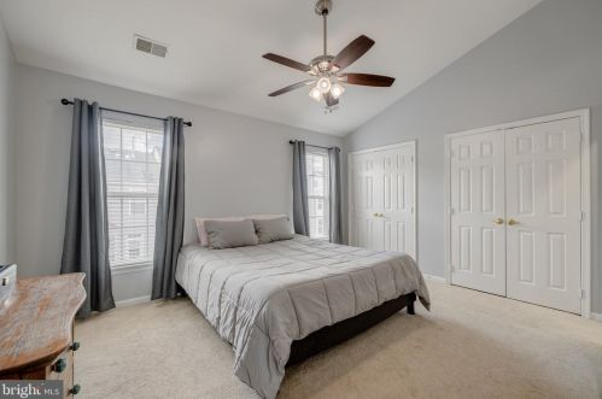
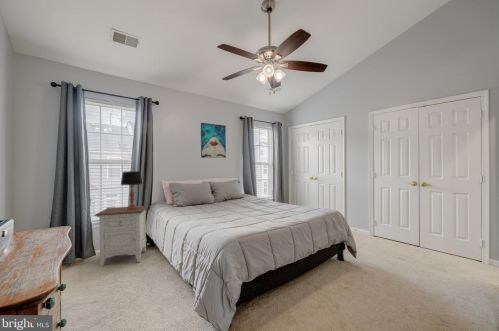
+ table lamp [120,170,143,210]
+ nightstand [93,205,149,267]
+ wall art [200,122,227,159]
